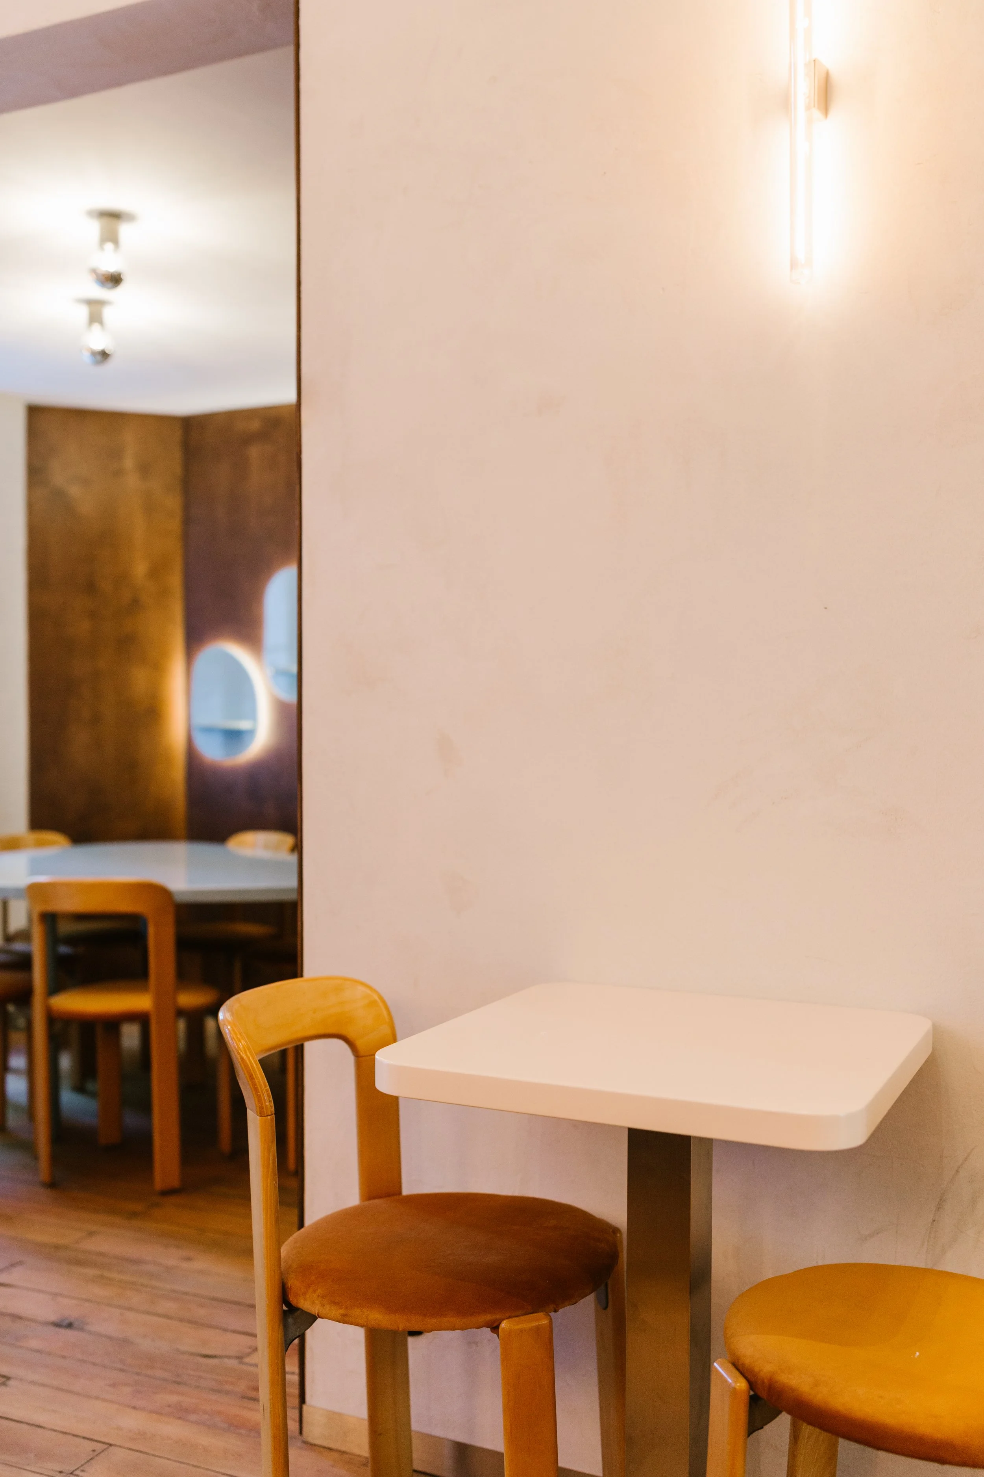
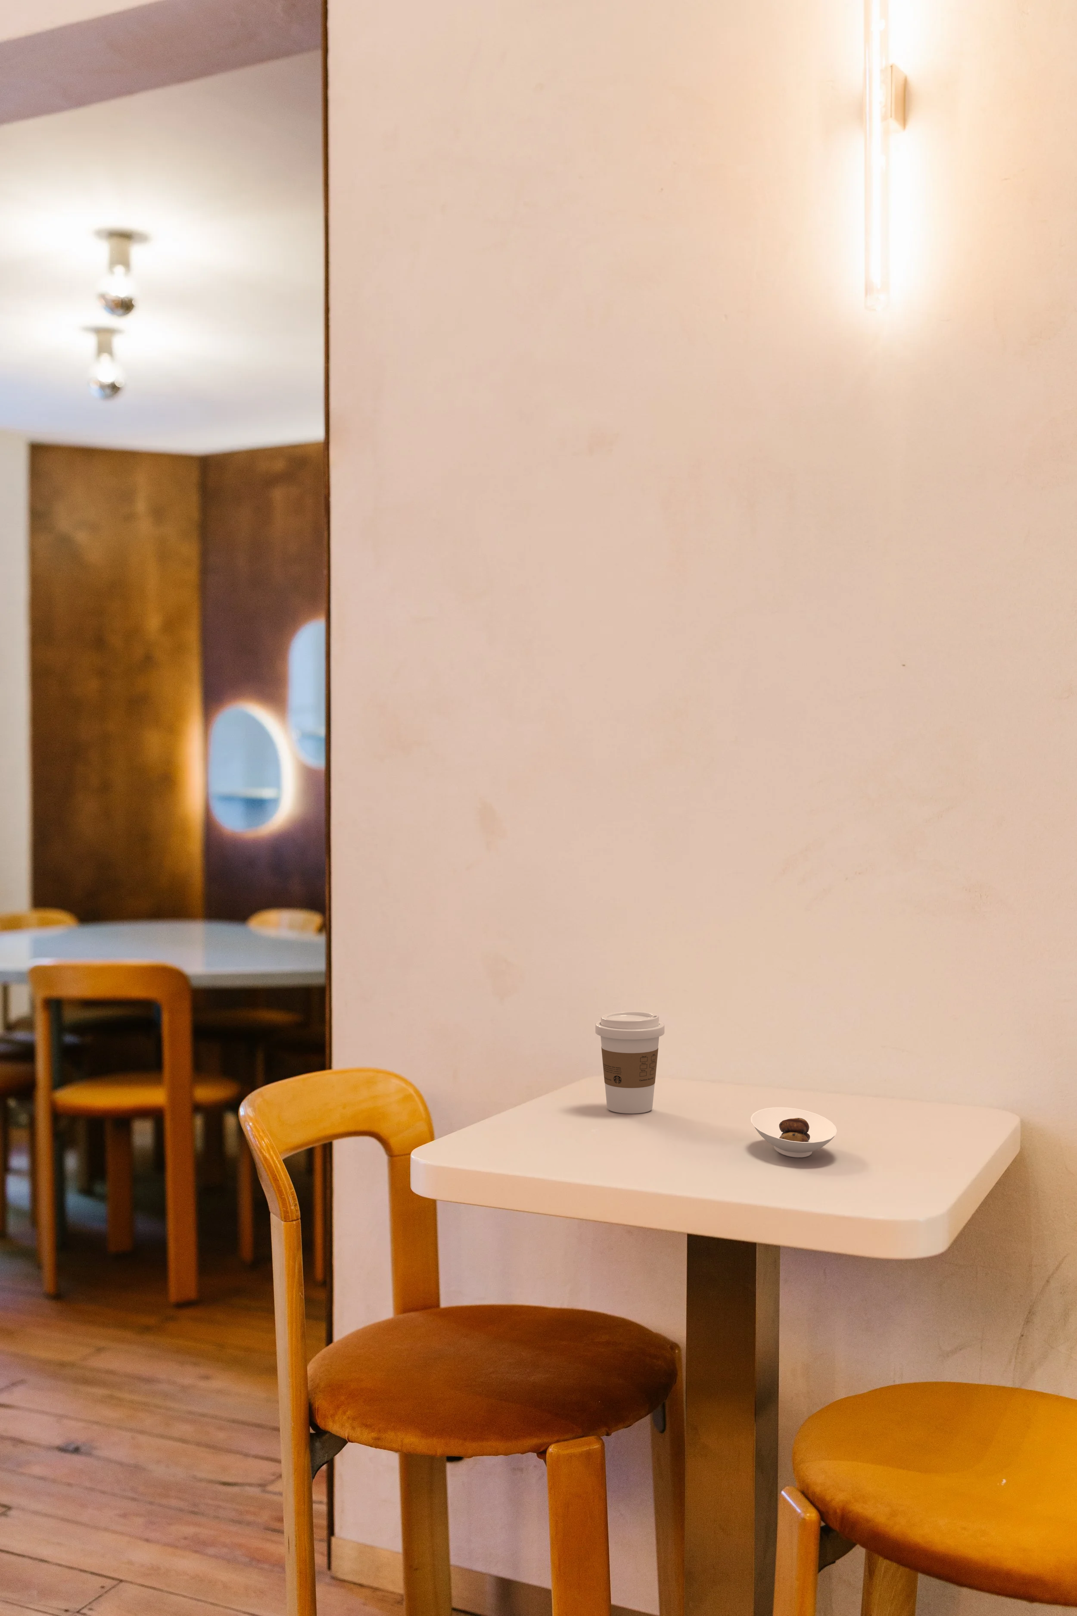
+ coffee cup [595,1010,665,1113]
+ saucer [750,1107,838,1158]
